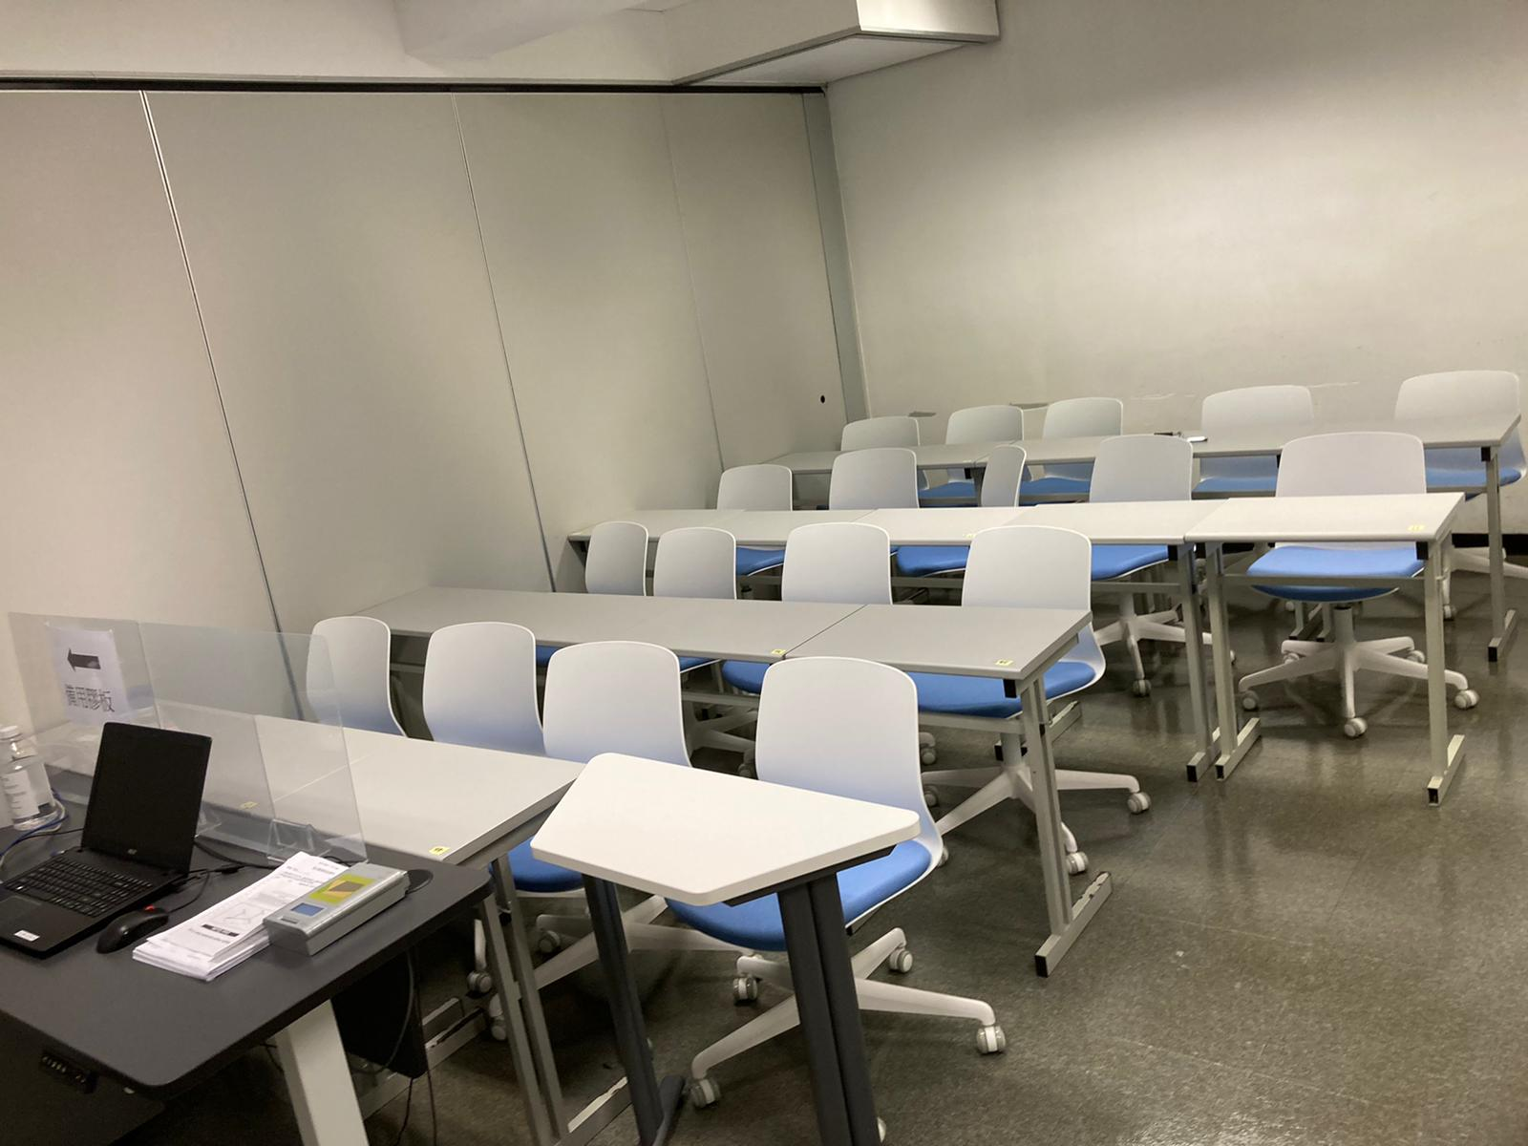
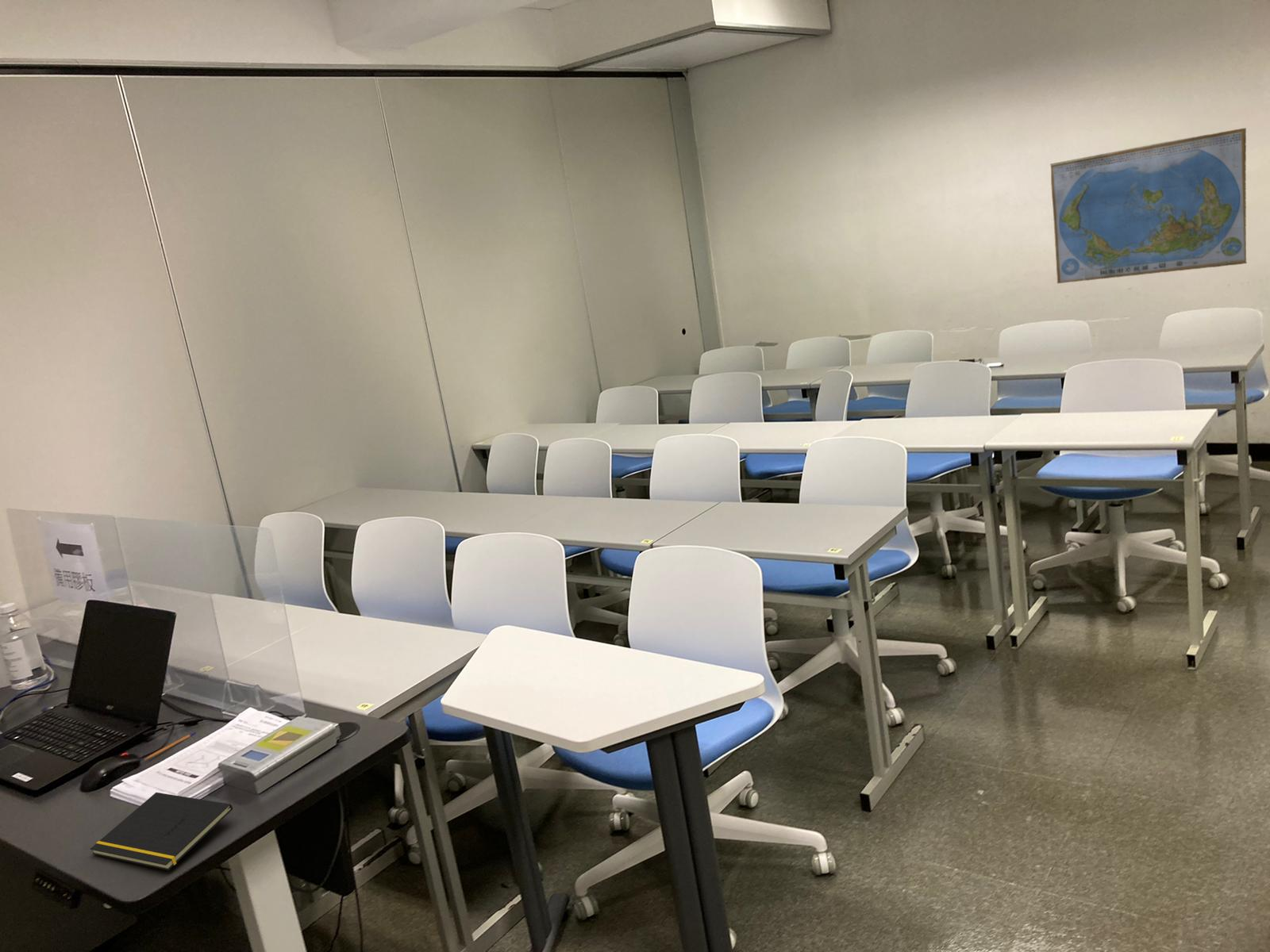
+ world map [1049,127,1248,284]
+ pen [144,731,197,761]
+ notepad [90,792,233,871]
